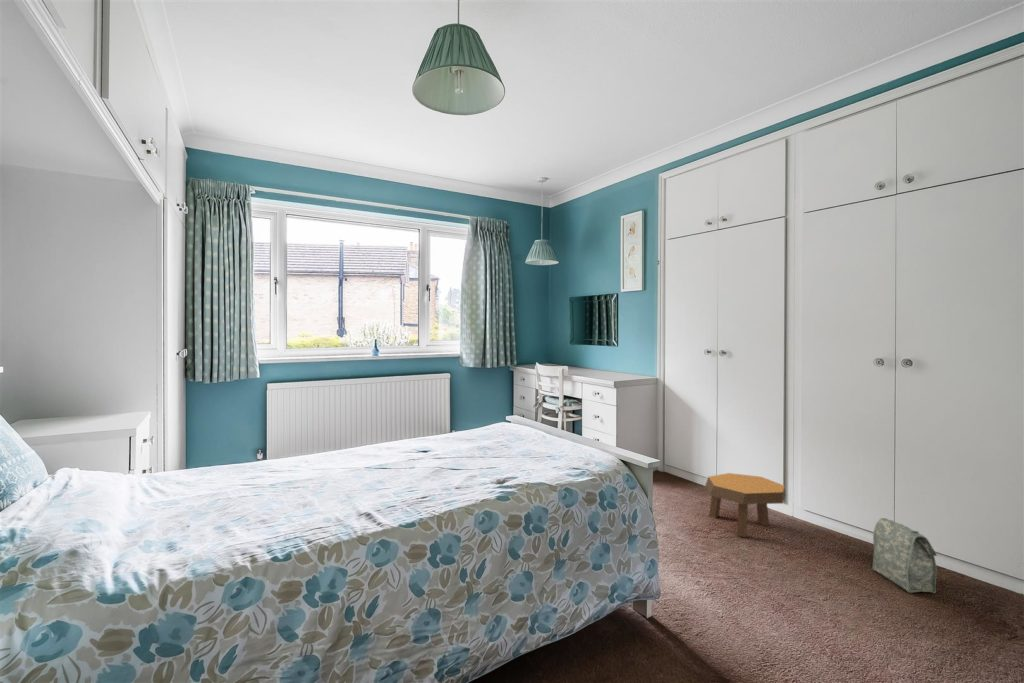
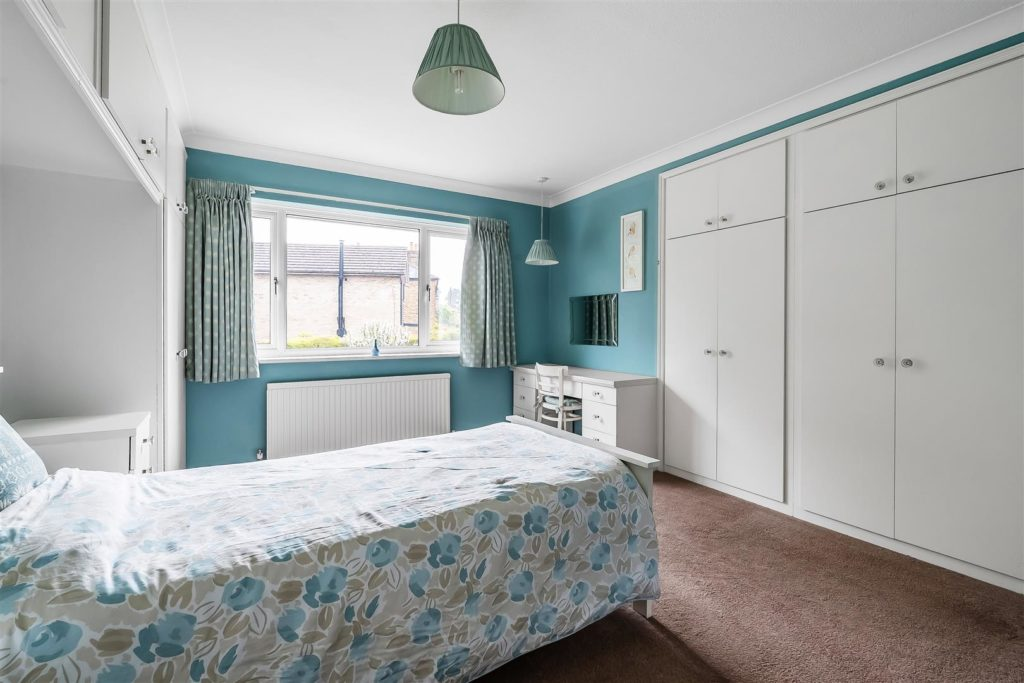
- bag [872,517,938,594]
- footstool [704,472,787,538]
